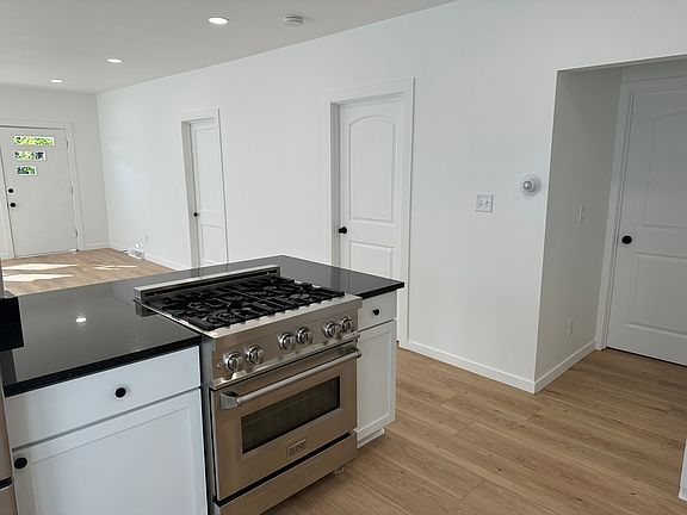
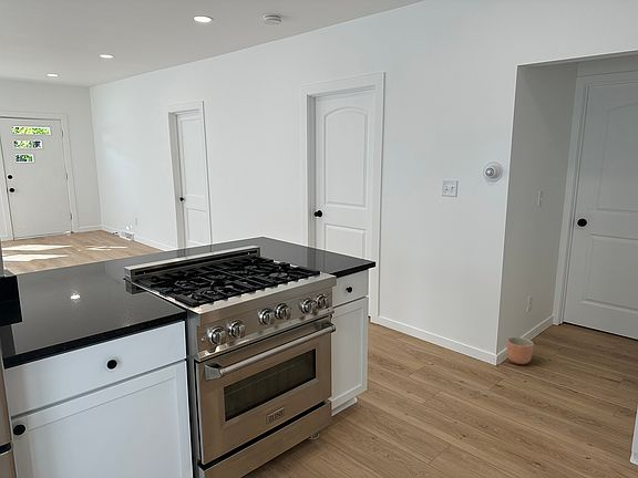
+ planter [505,336,534,365]
